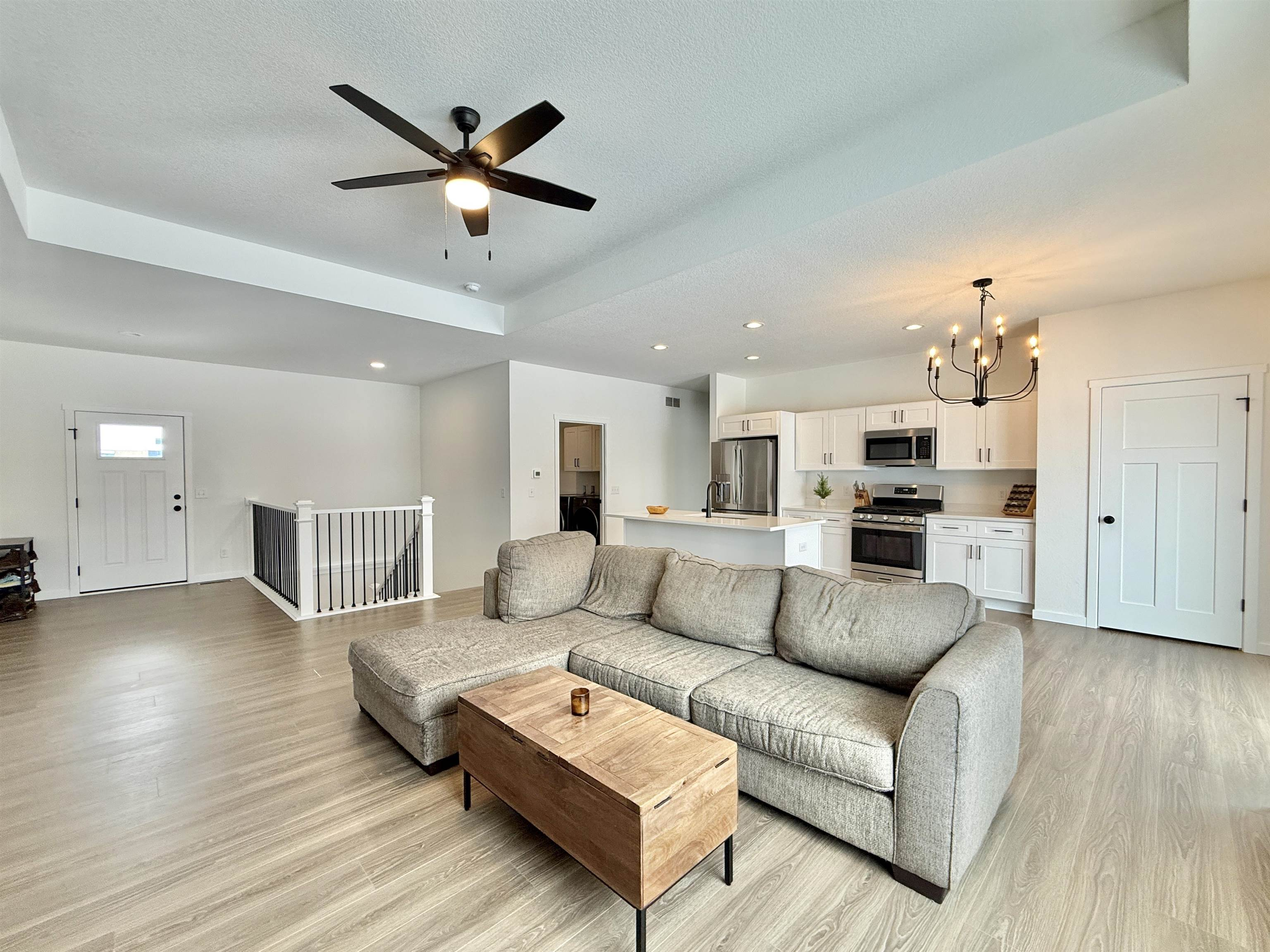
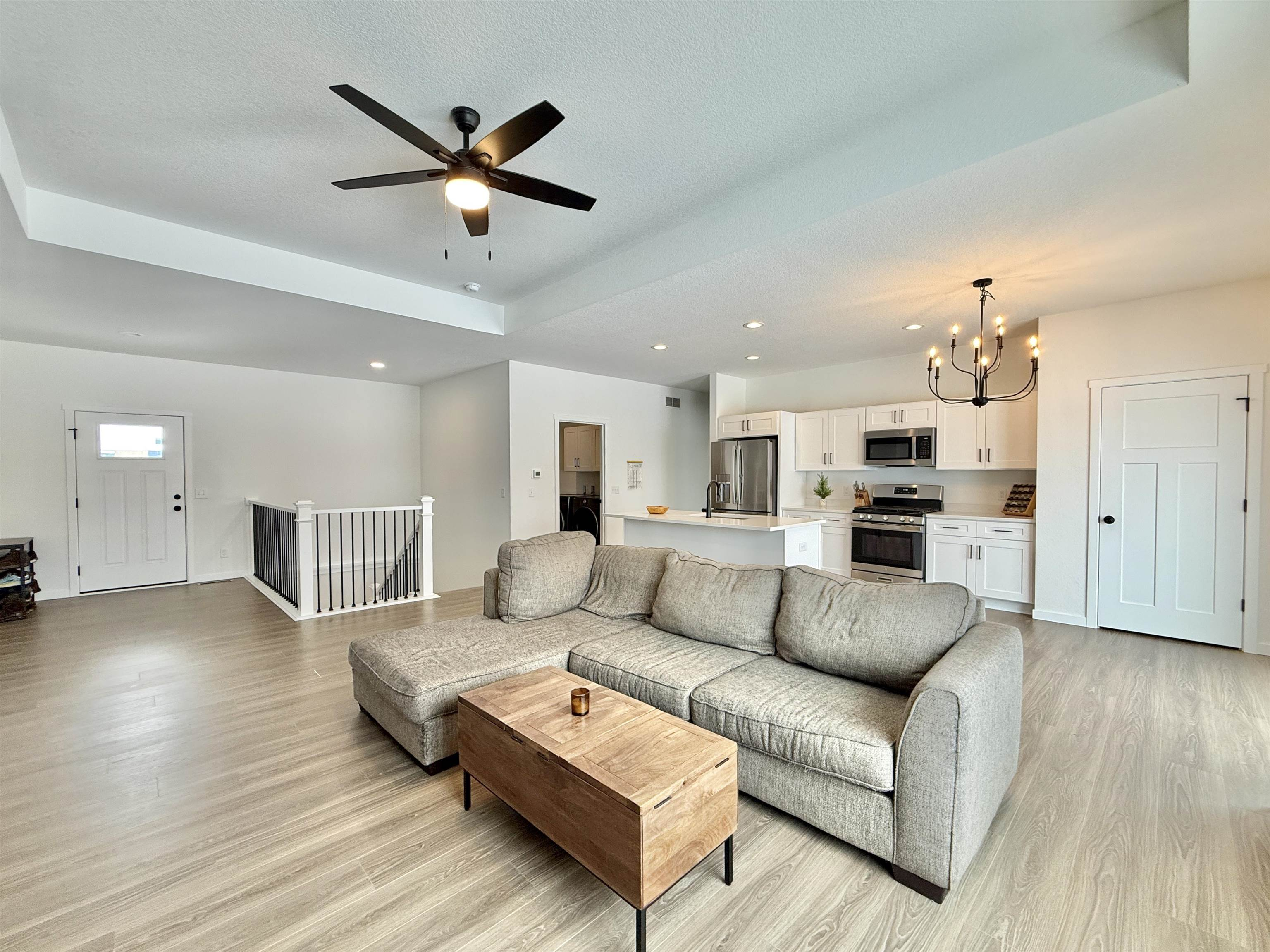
+ calendar [626,454,643,491]
